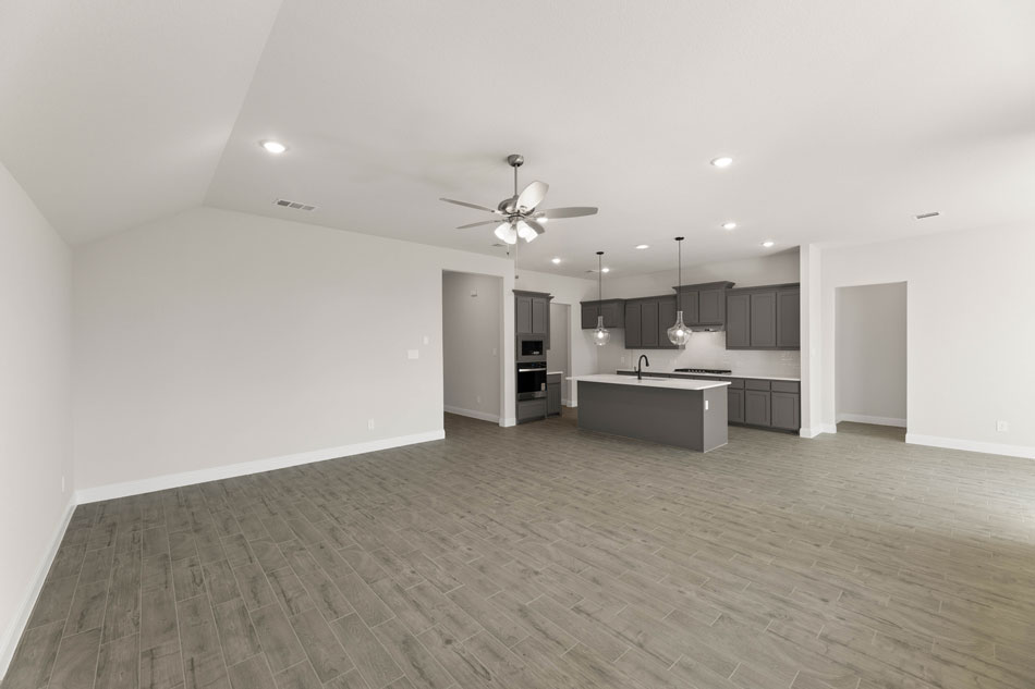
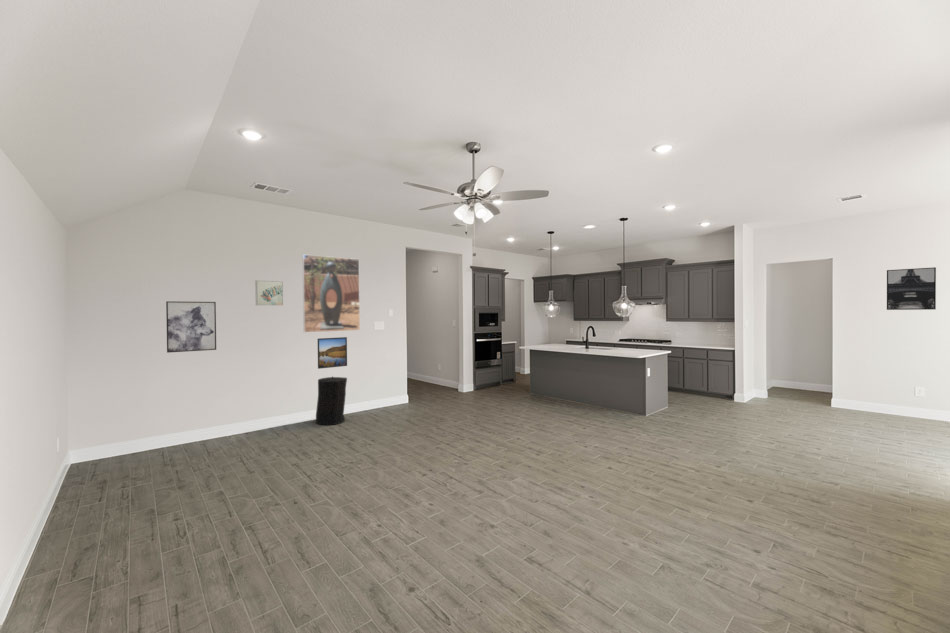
+ wall art [165,300,217,354]
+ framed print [317,336,348,370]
+ wall art [254,279,284,306]
+ trash can [315,375,348,426]
+ wall art [886,266,937,311]
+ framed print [301,254,361,333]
